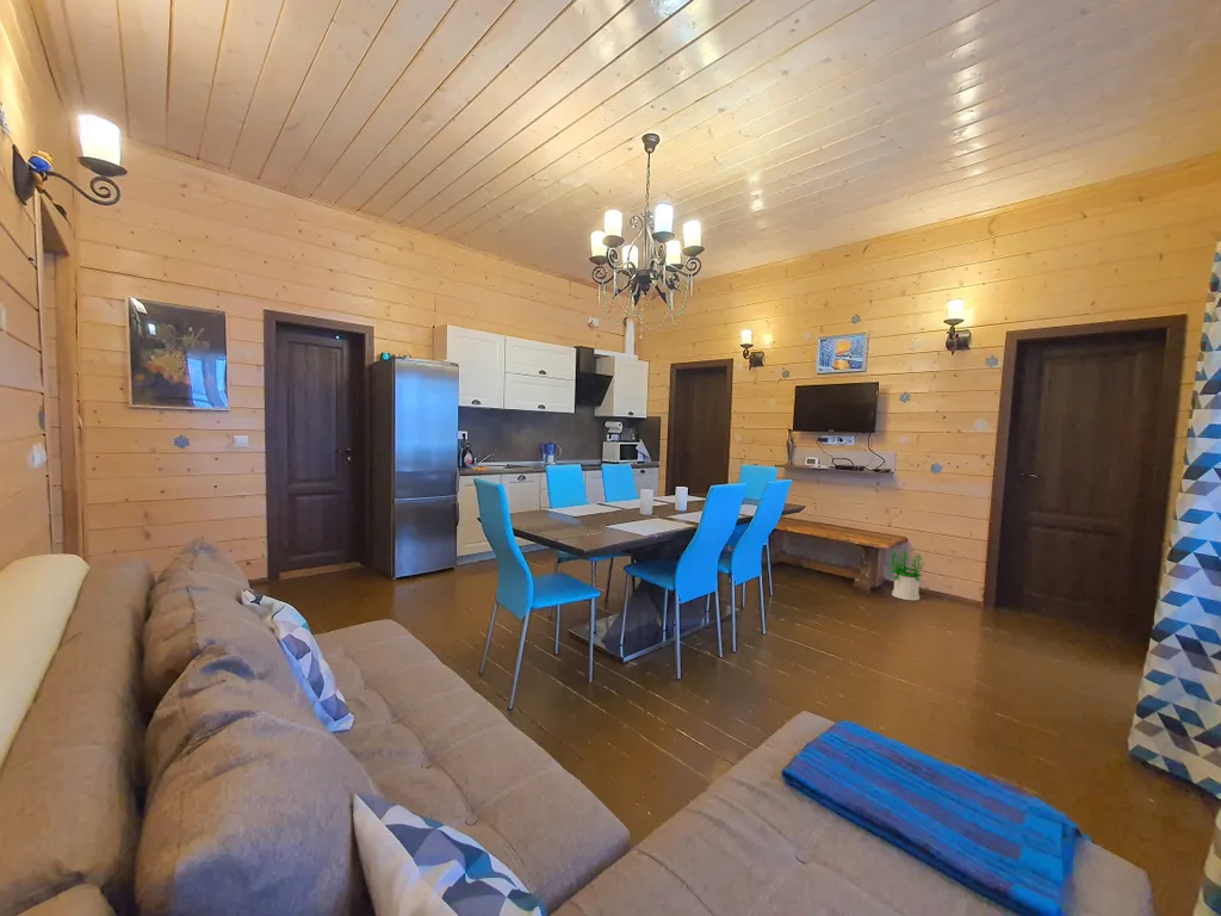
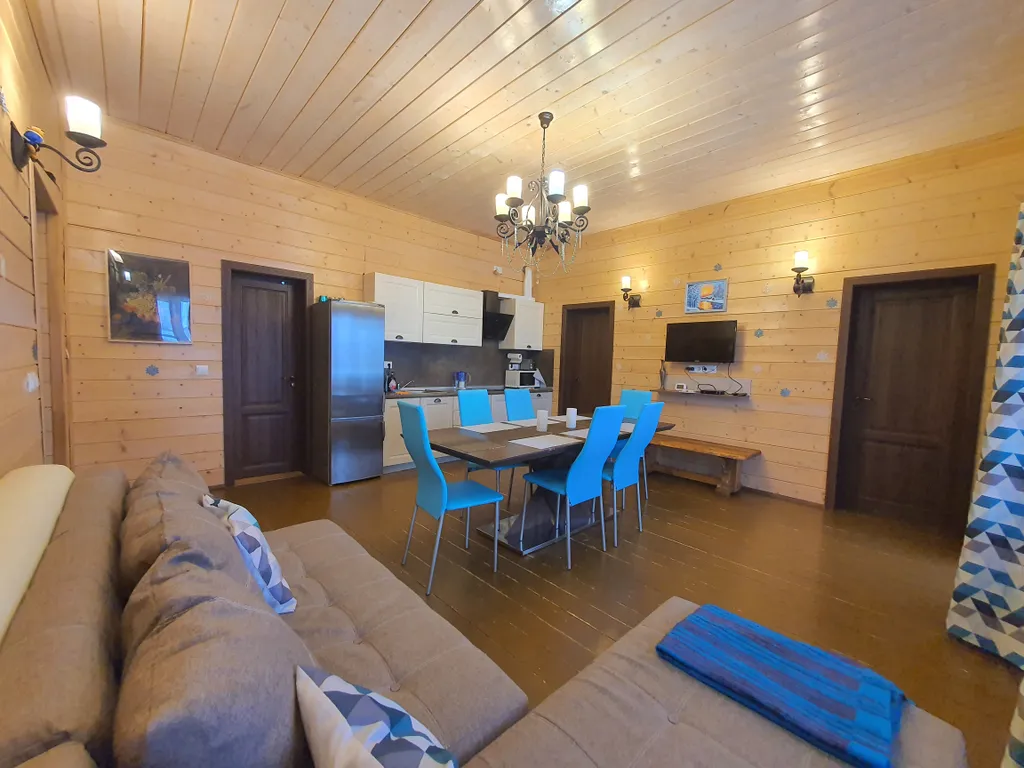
- potted plant [886,550,925,601]
